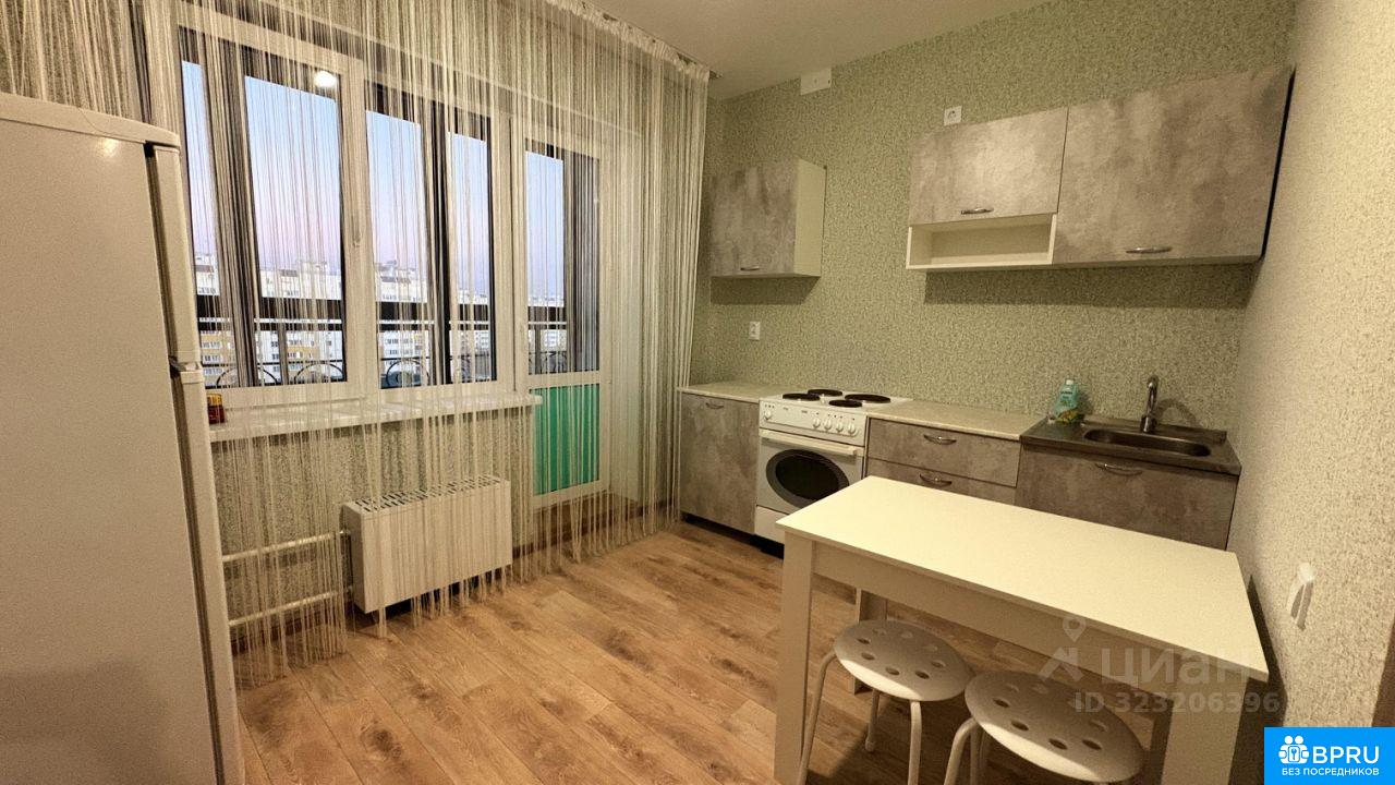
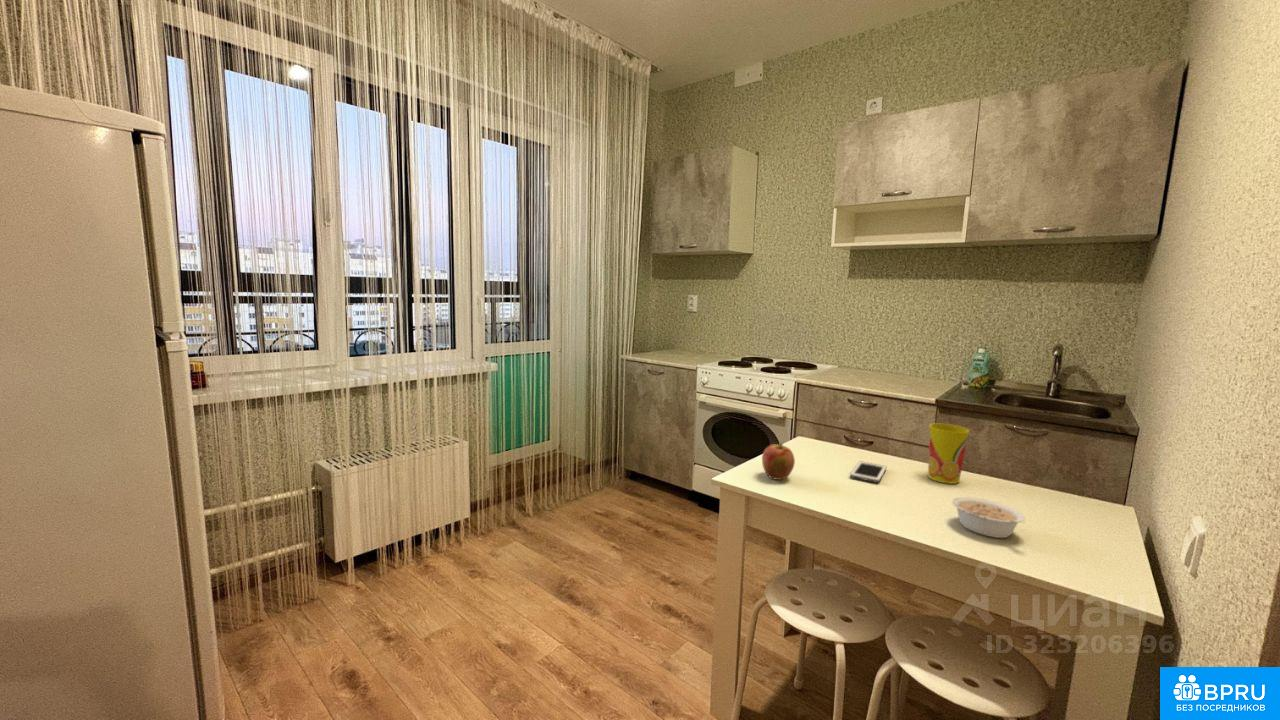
+ apple [761,443,796,481]
+ legume [951,496,1026,539]
+ cup [927,423,970,485]
+ cell phone [849,461,887,484]
